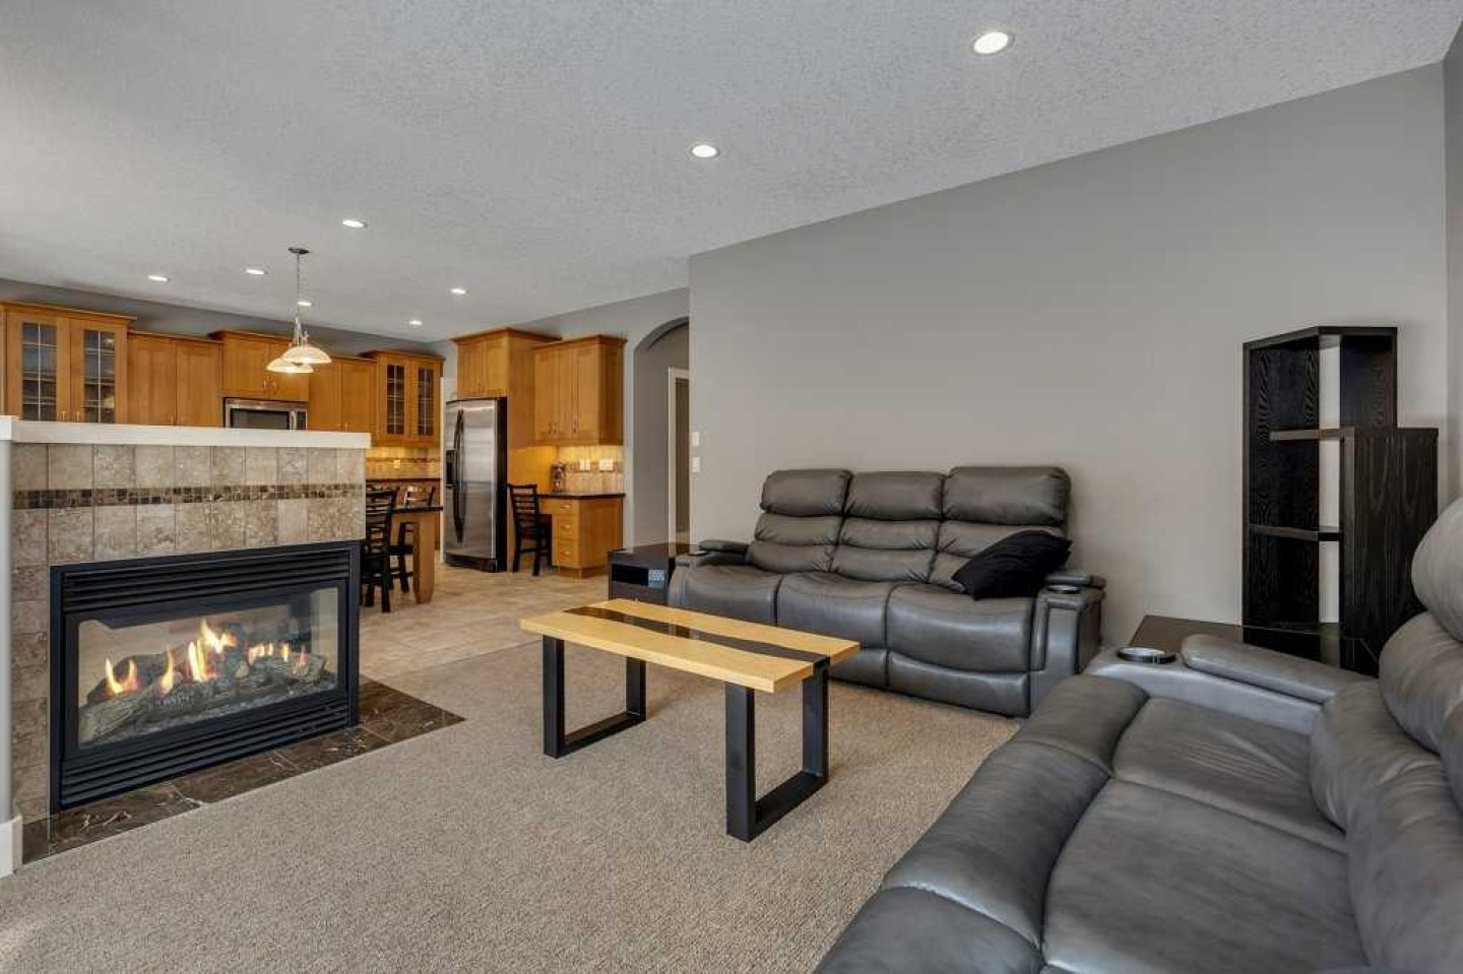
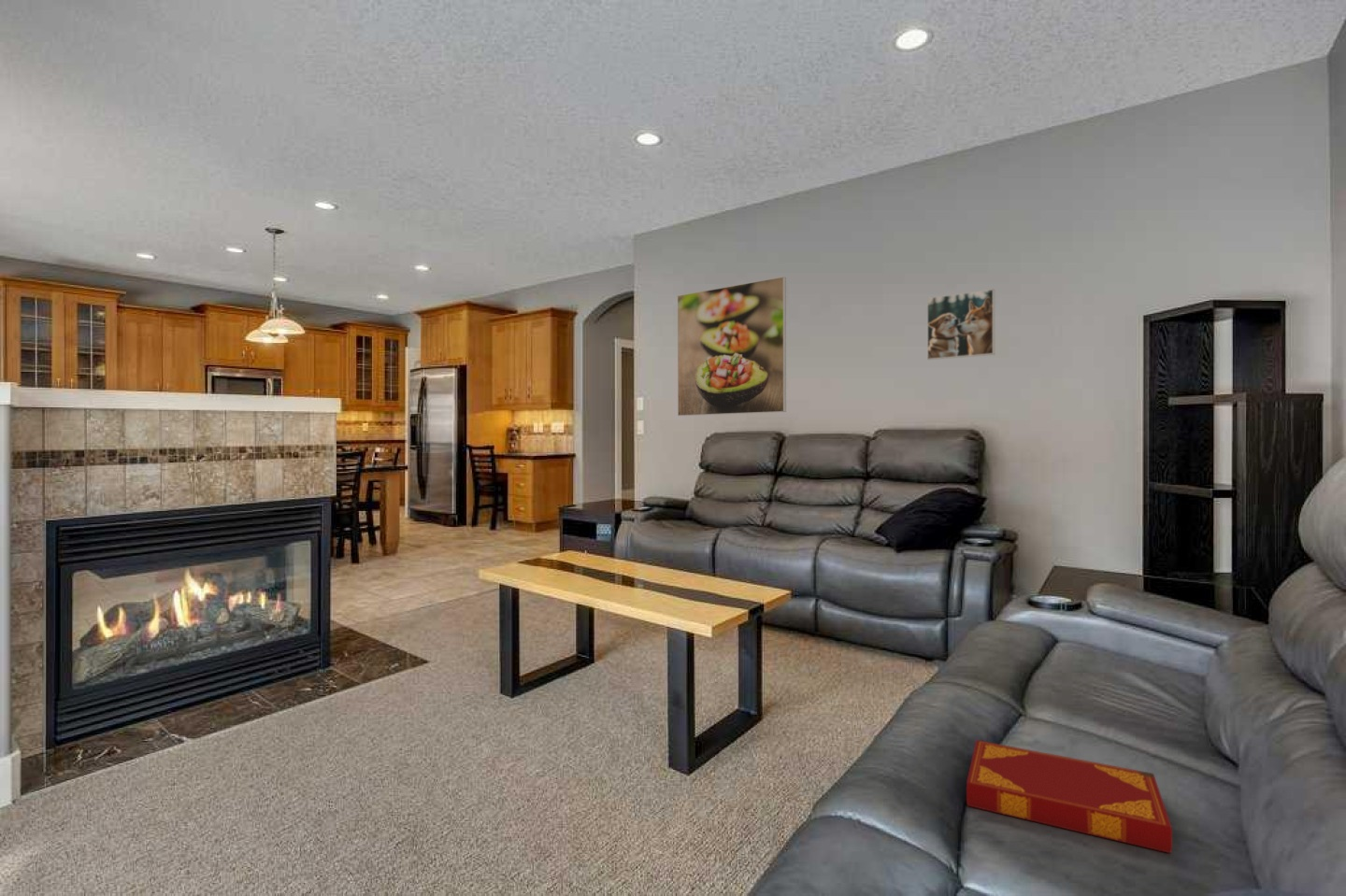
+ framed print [926,288,995,361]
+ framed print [677,276,787,417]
+ hardback book [966,739,1173,854]
